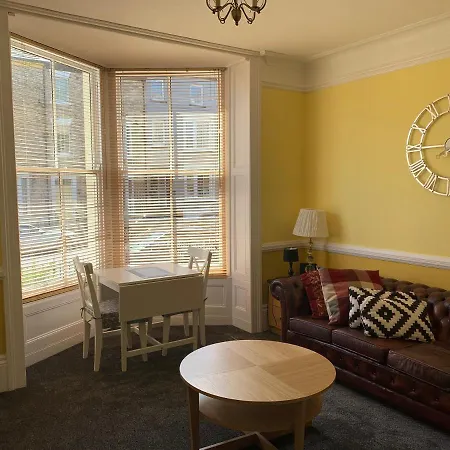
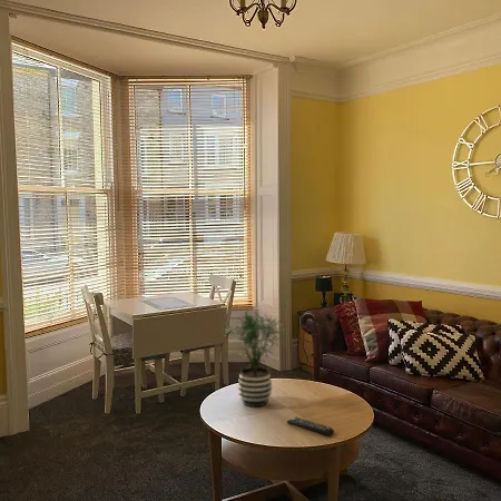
+ potted plant [222,311,288,409]
+ remote control [286,415,335,438]
